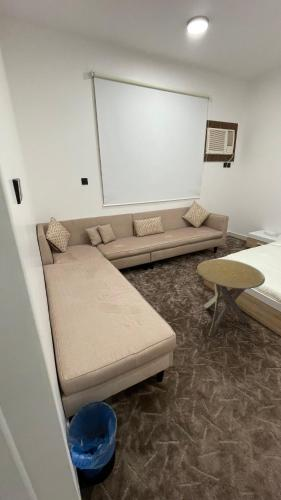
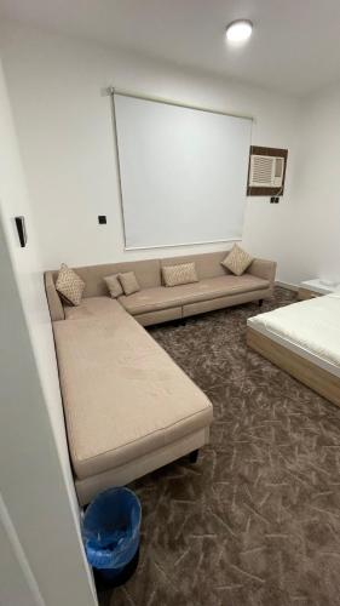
- side table [196,258,266,338]
